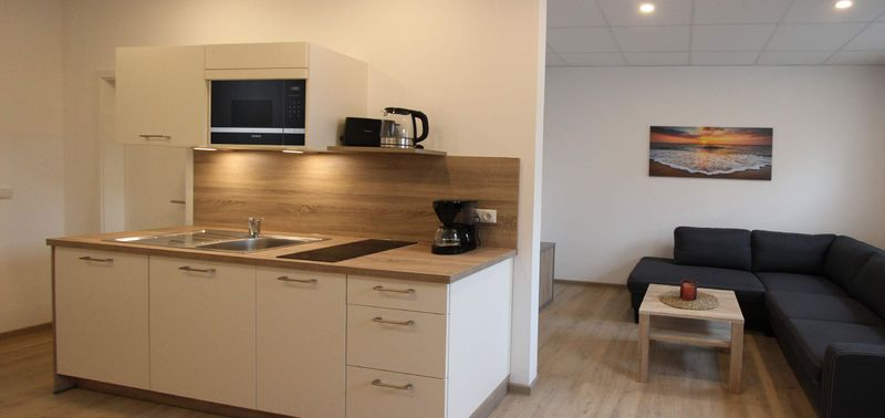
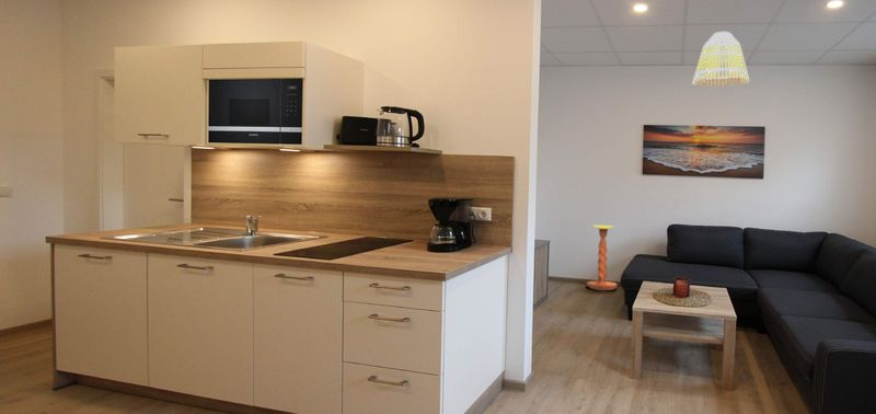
+ lamp shade [691,31,750,88]
+ side table [586,225,619,291]
